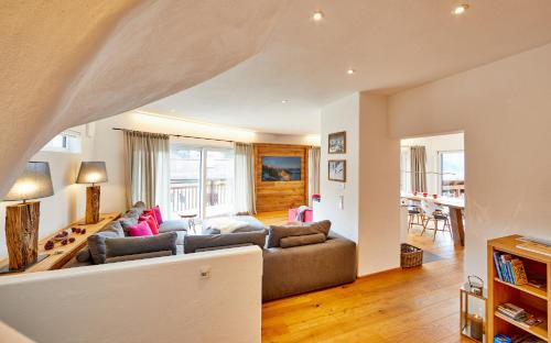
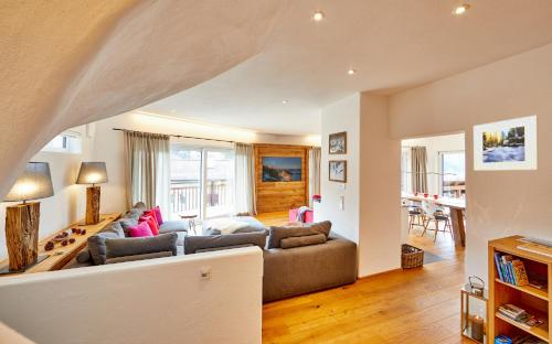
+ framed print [473,115,540,172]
